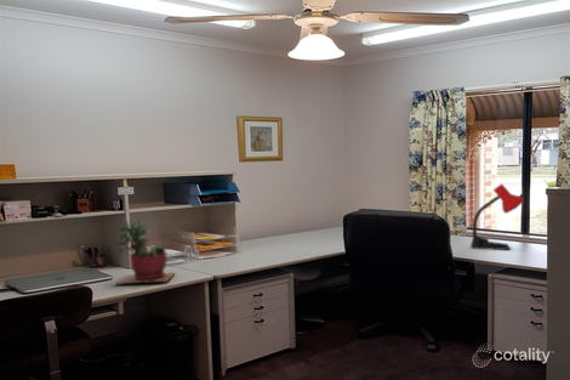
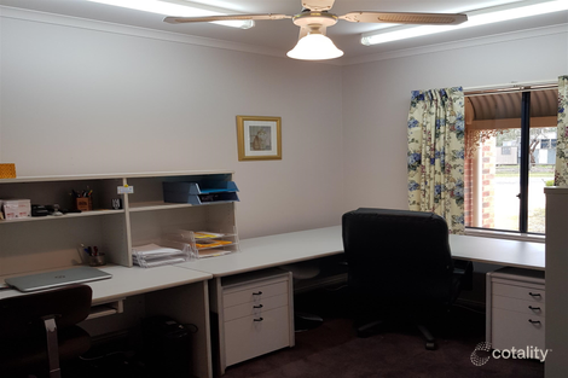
- succulent plant [113,217,177,285]
- desk lamp [469,183,525,251]
